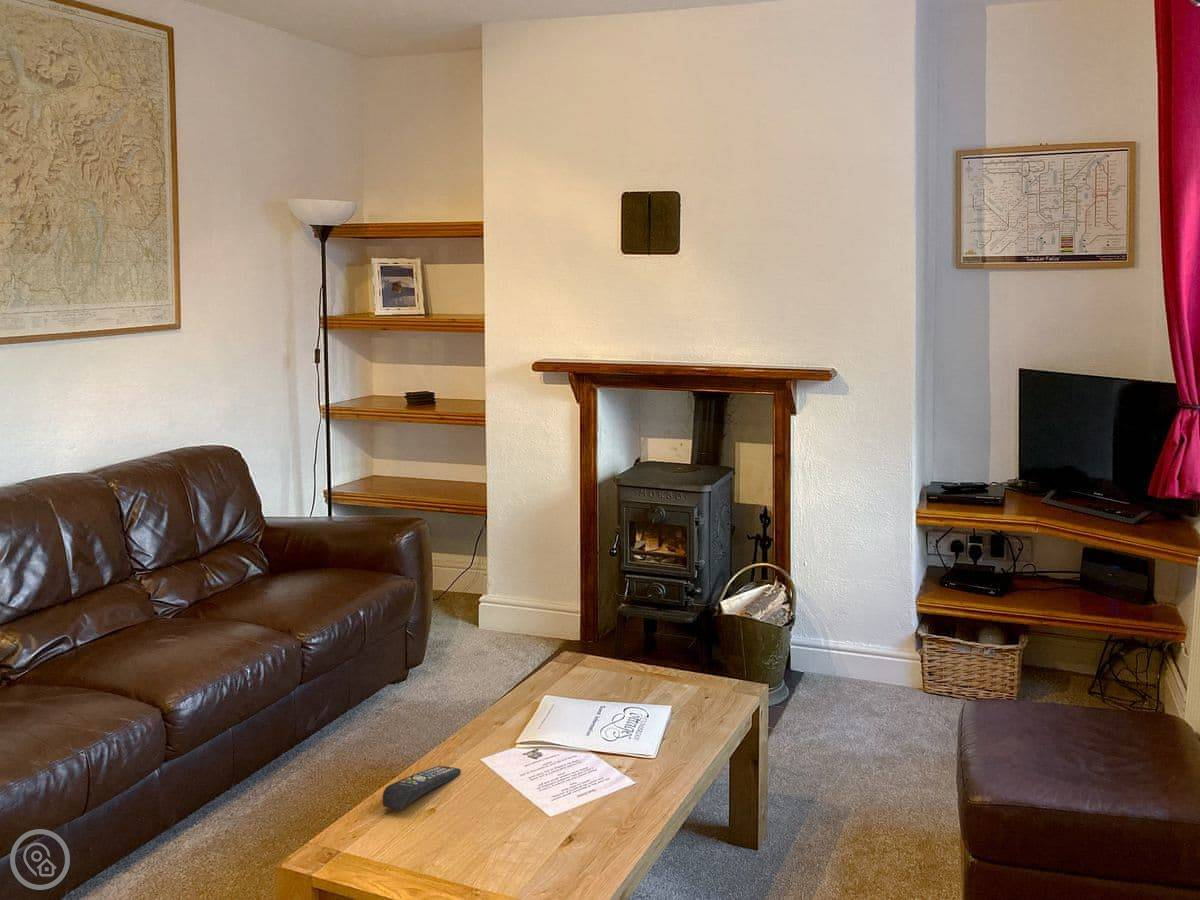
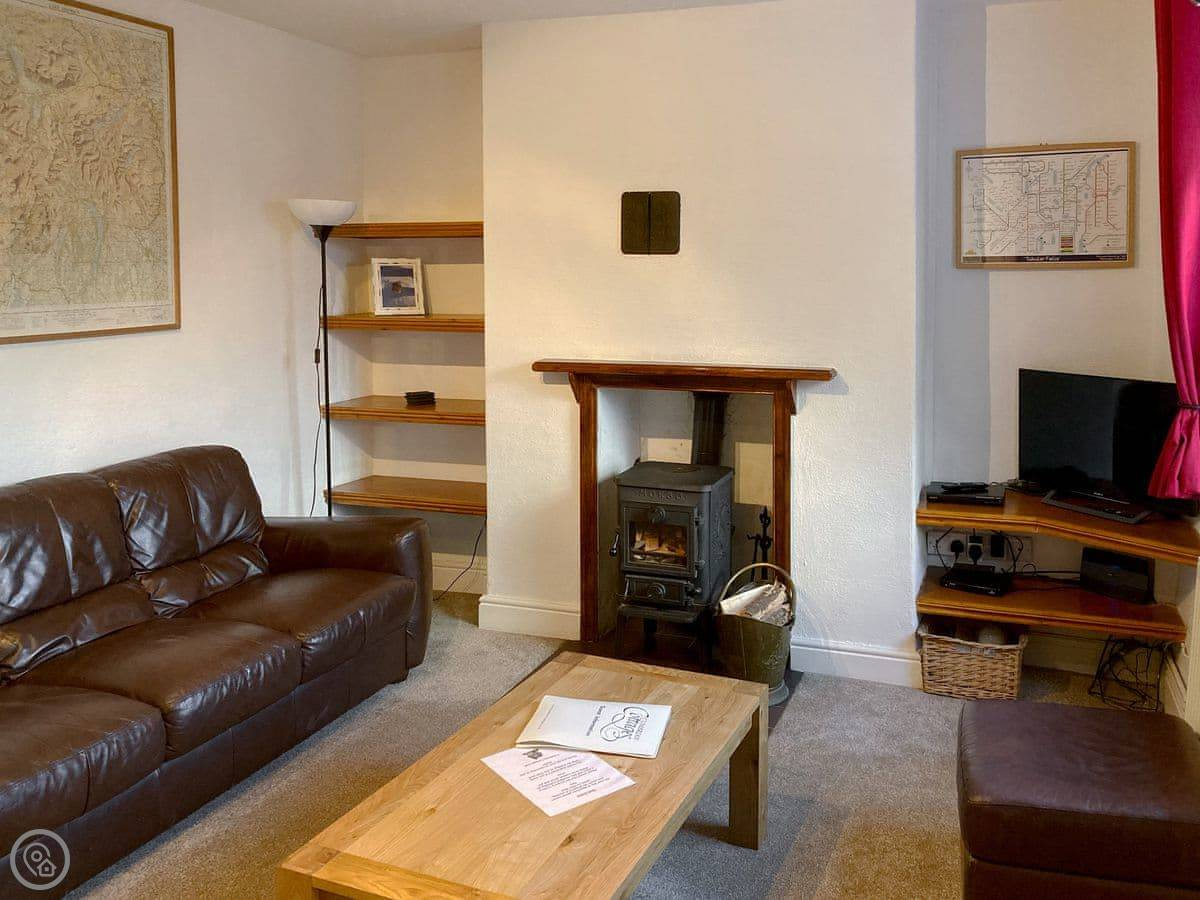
- remote control [382,765,462,810]
